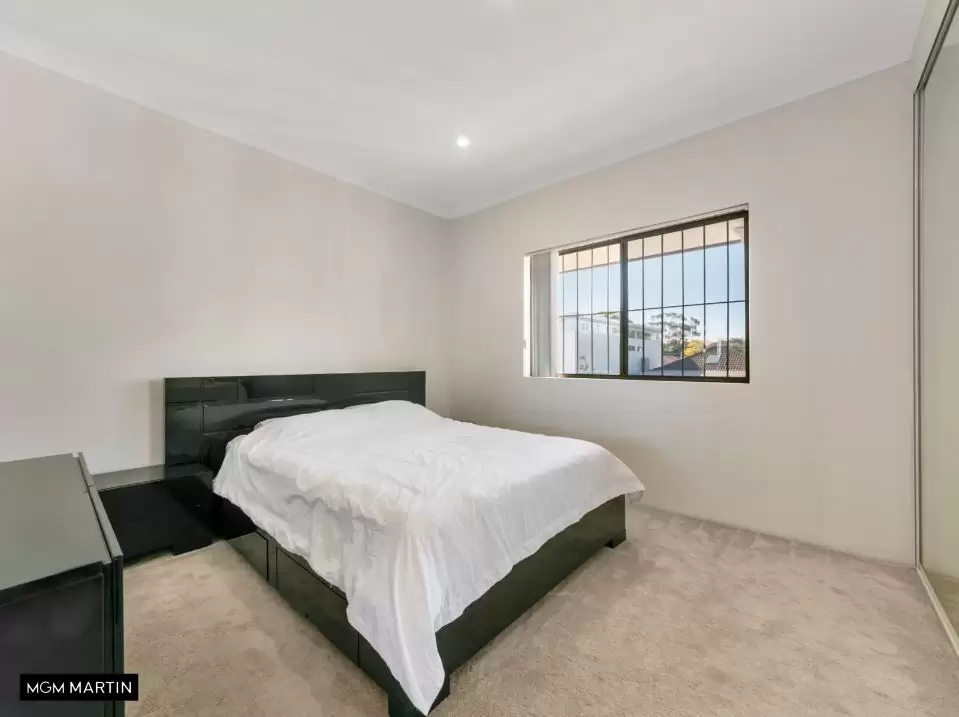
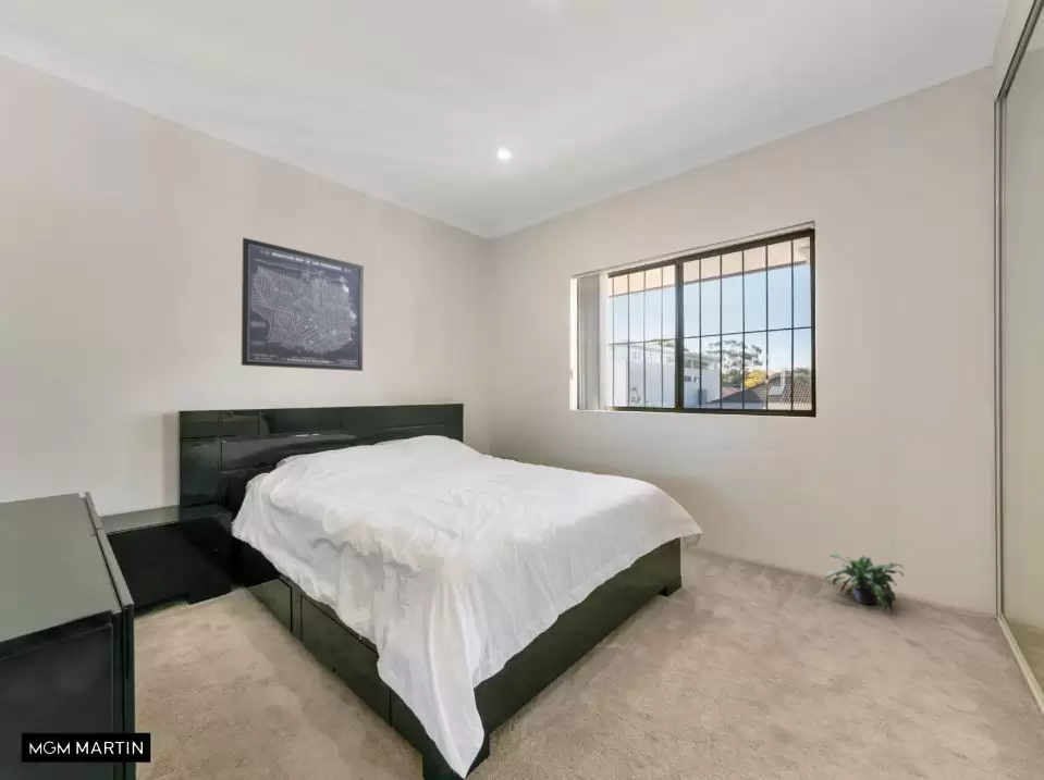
+ wall art [241,237,365,372]
+ potted plant [824,553,905,614]
